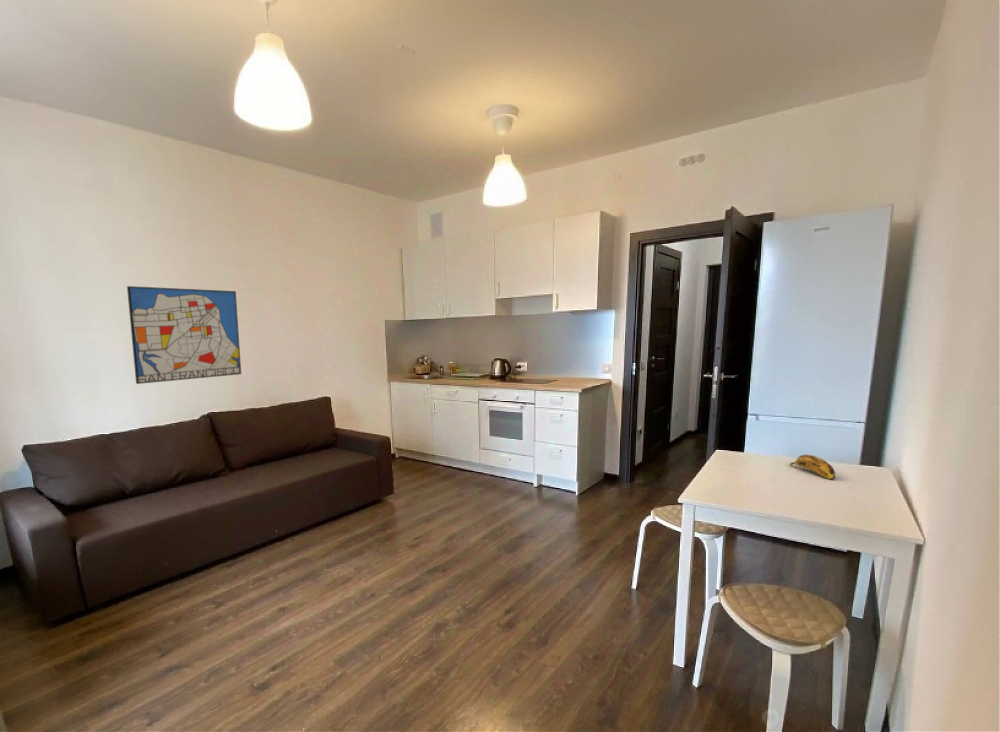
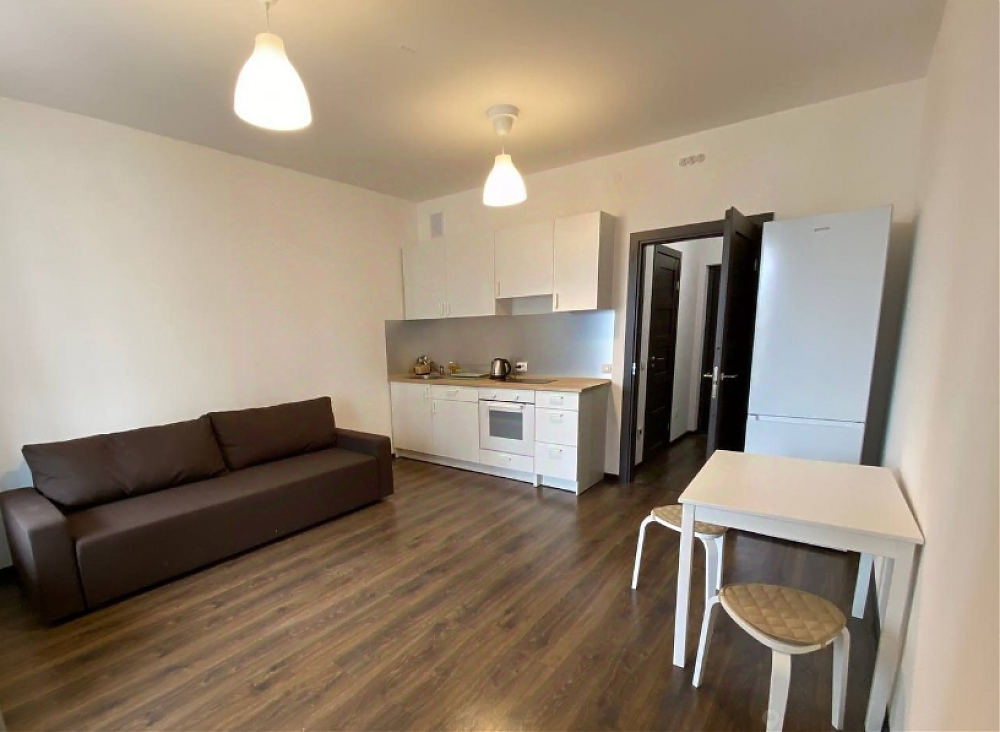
- wall art [126,285,242,385]
- banana [789,454,836,481]
